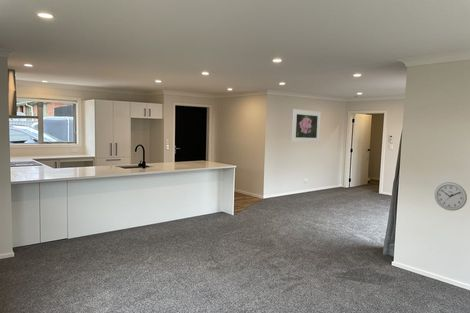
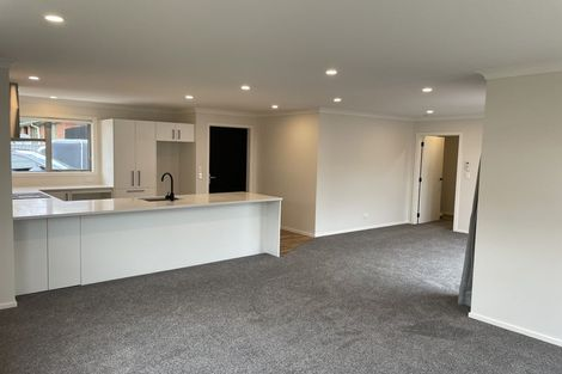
- wall clock [434,181,468,212]
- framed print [291,108,322,143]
